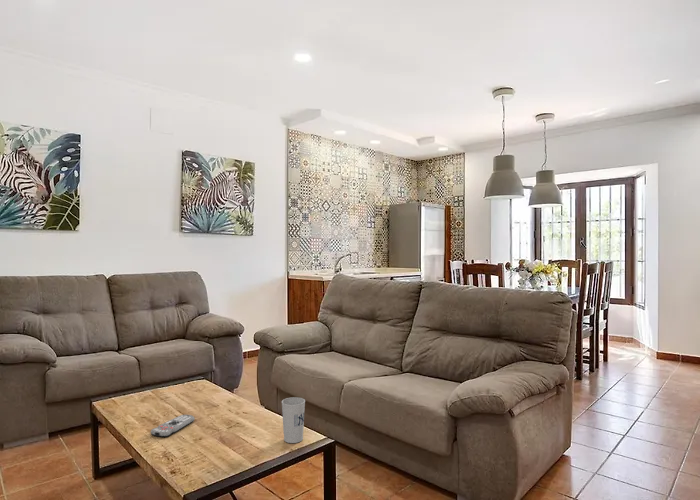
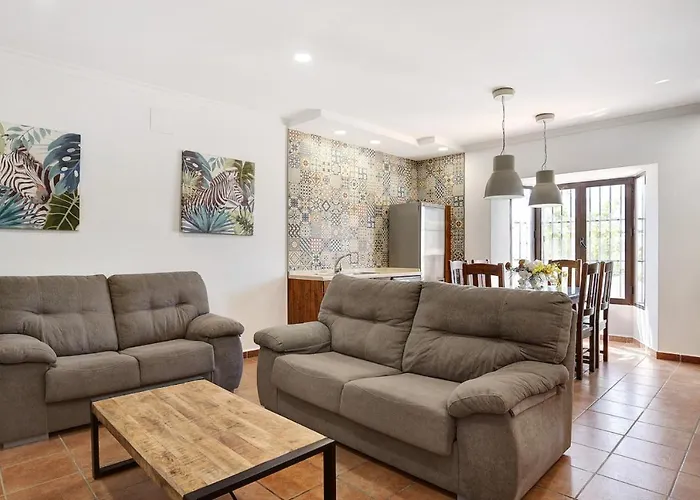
- cup [281,396,306,444]
- remote control [150,414,196,438]
